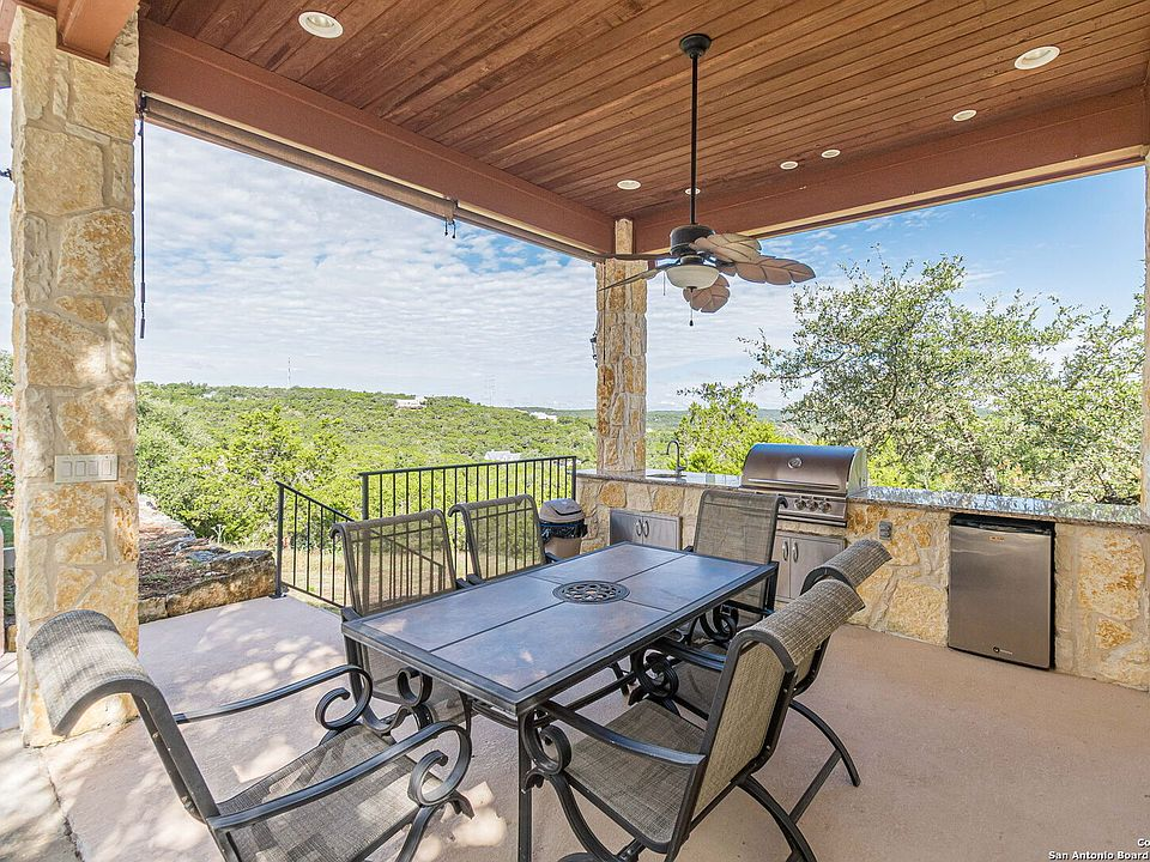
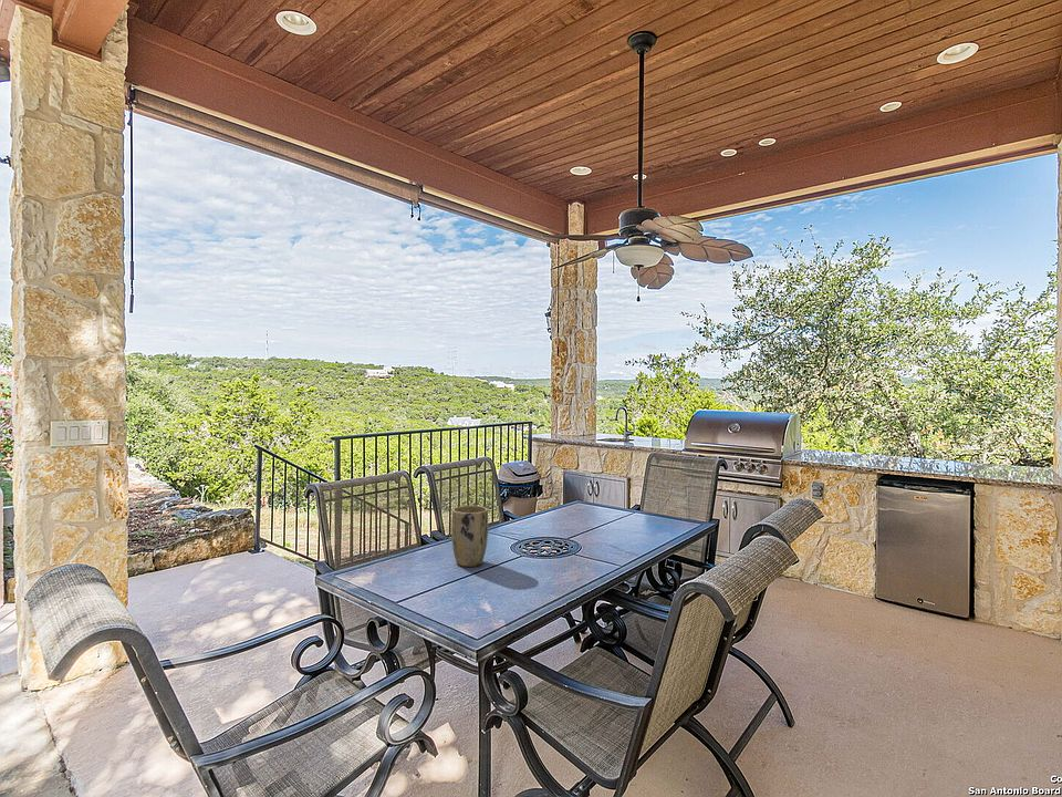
+ plant pot [450,505,489,568]
